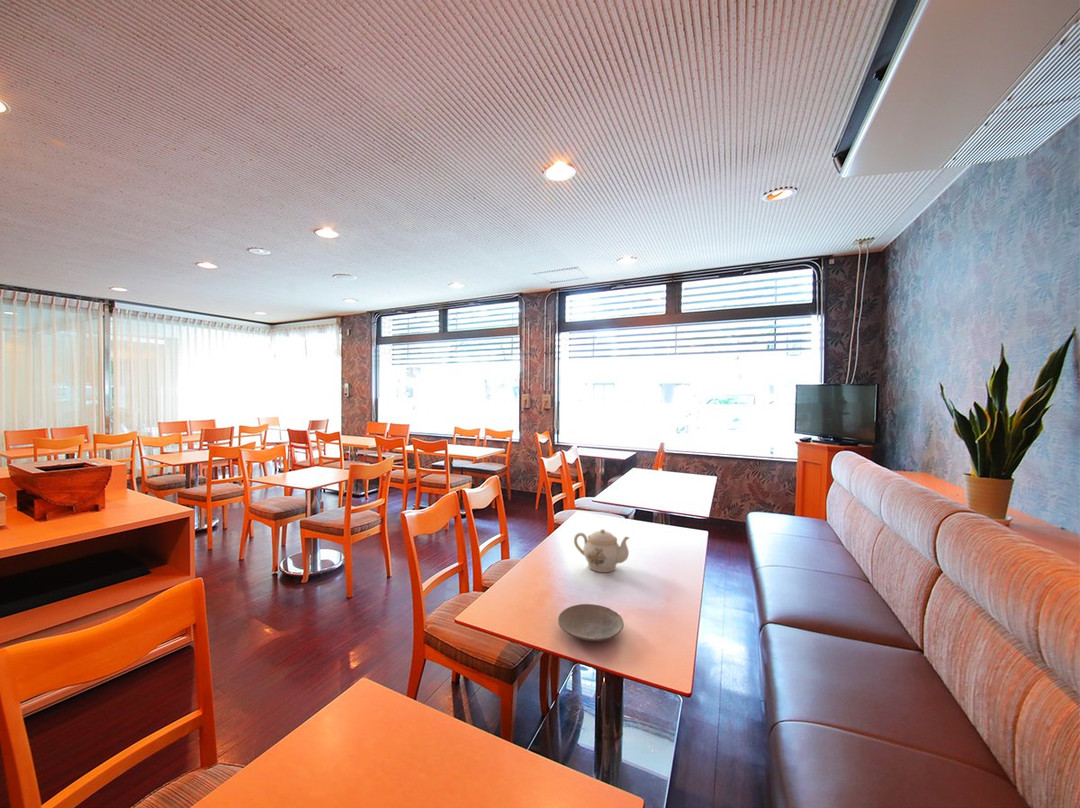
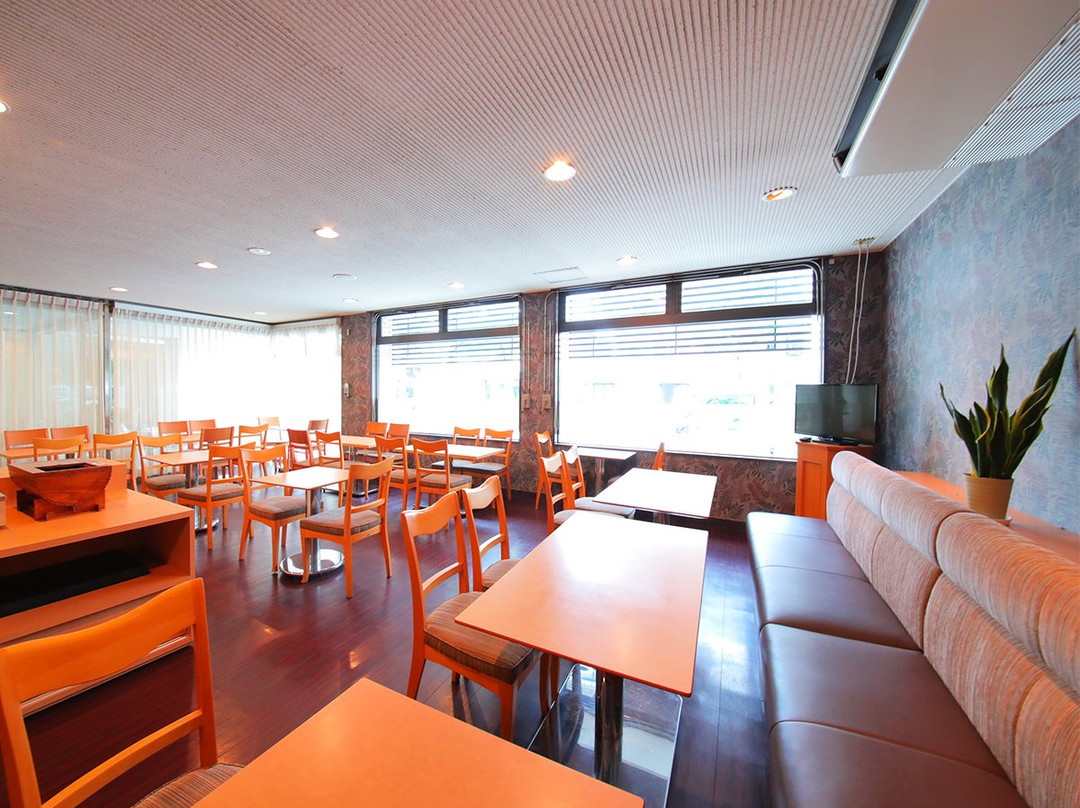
- teapot [573,528,630,573]
- plate [557,603,625,642]
